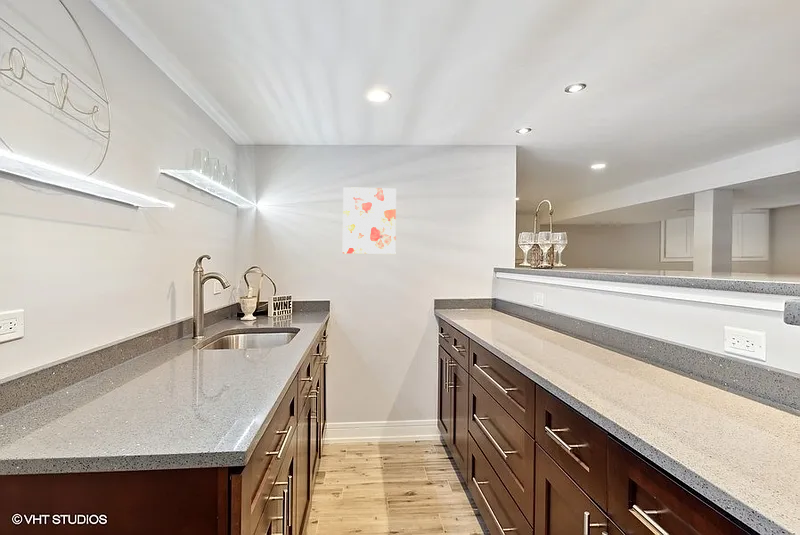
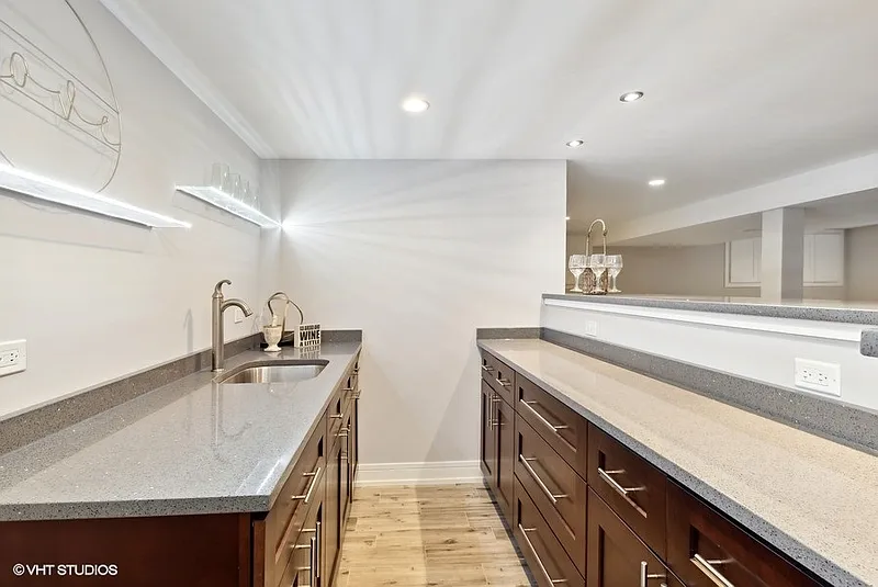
- wall art [342,186,397,255]
